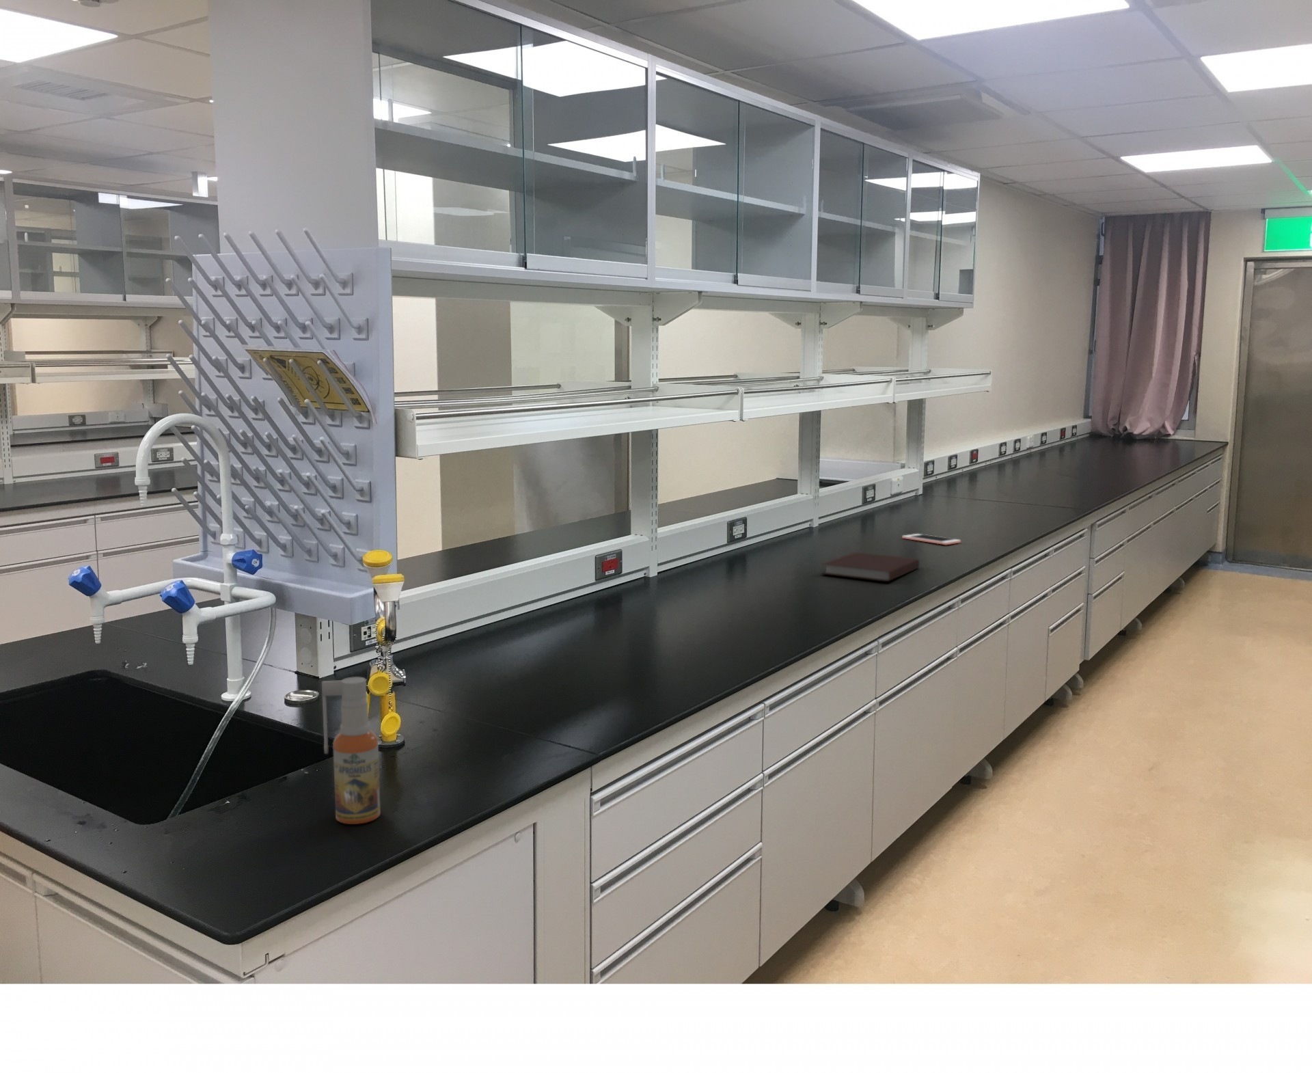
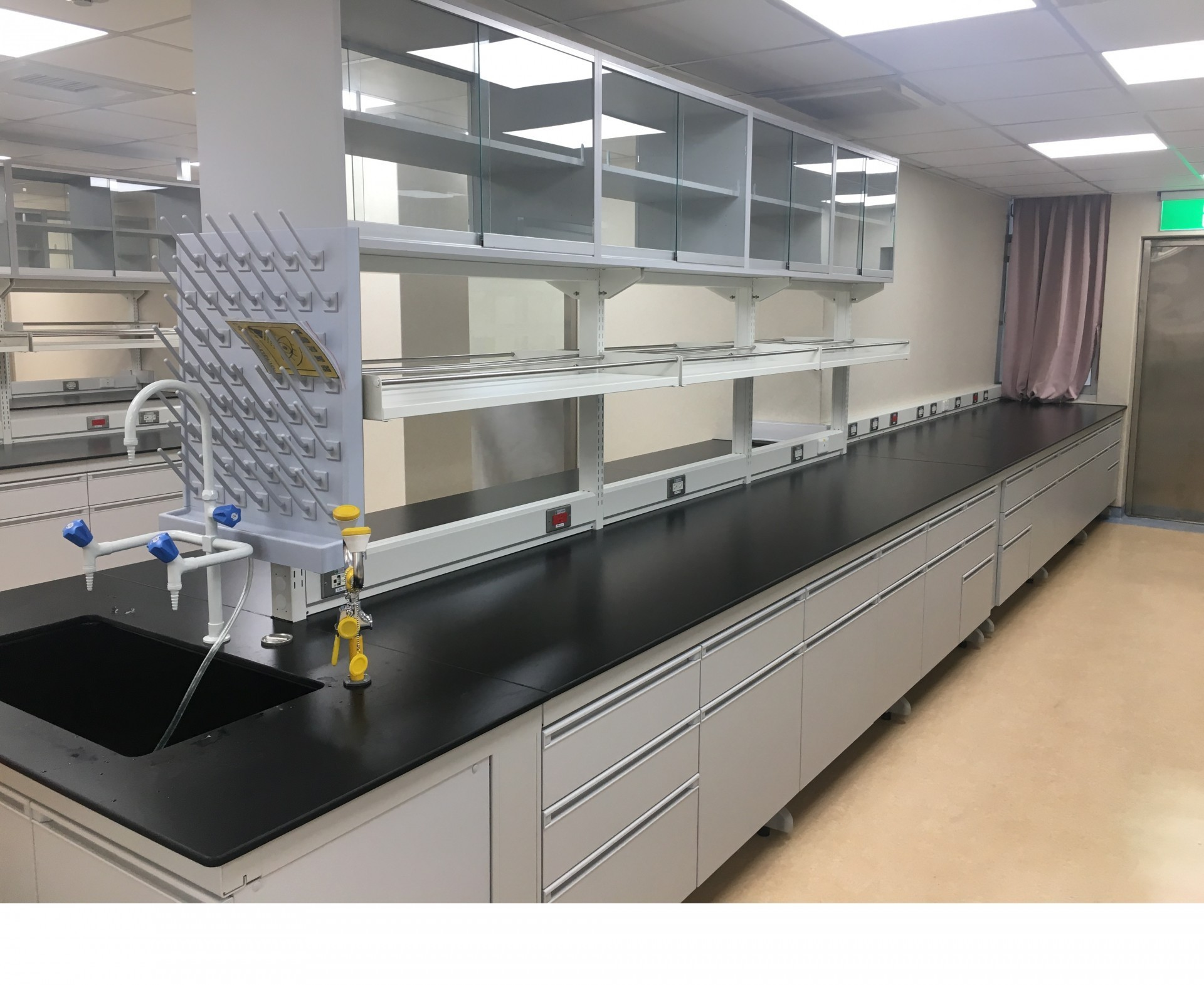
- spray bottle [321,675,381,825]
- notebook [821,551,920,583]
- cell phone [901,533,961,546]
